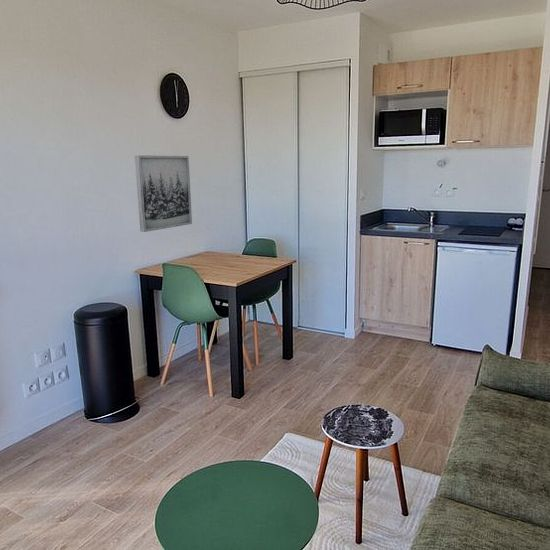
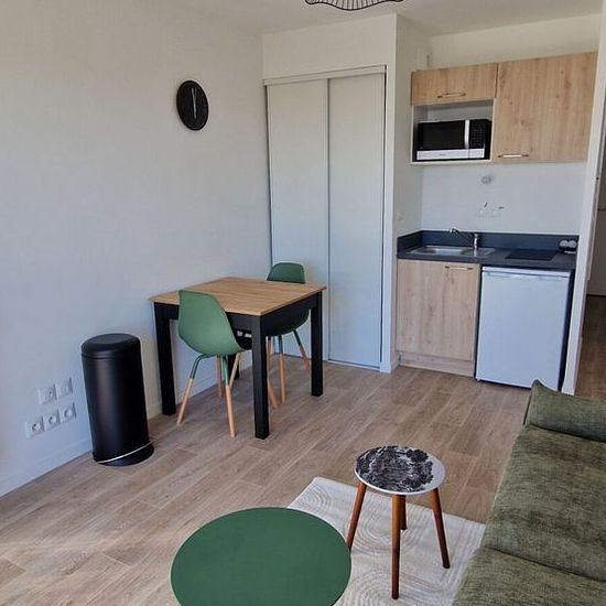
- wall art [134,154,193,233]
